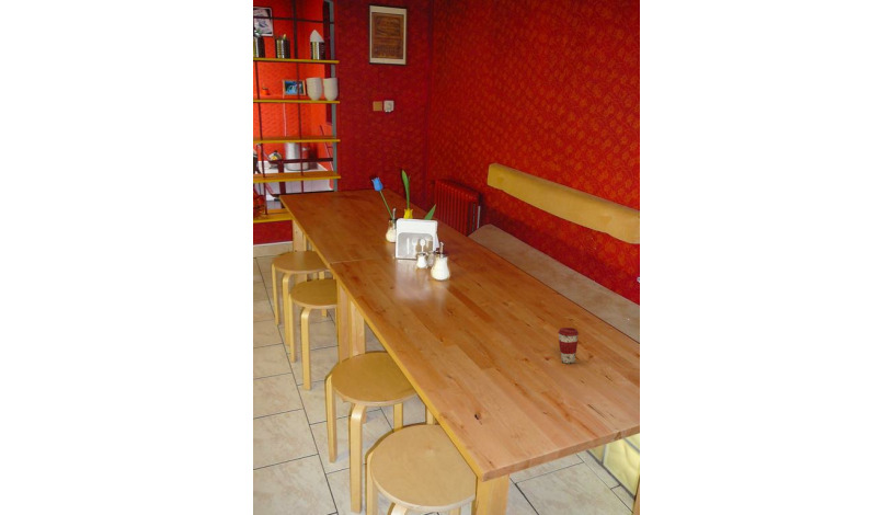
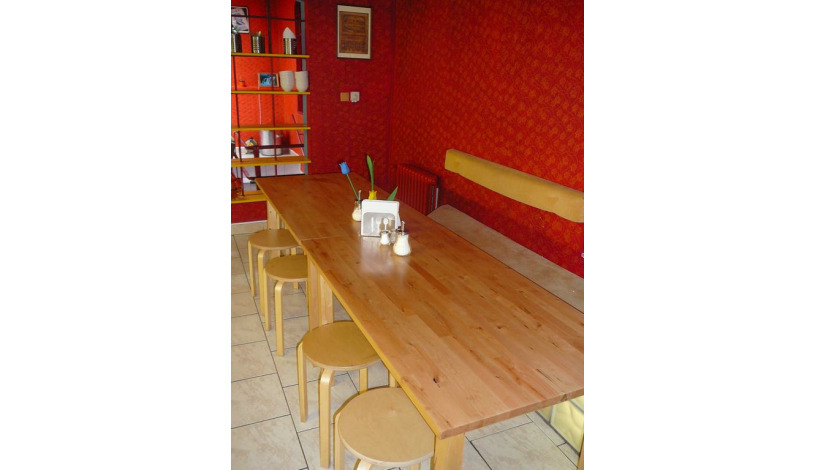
- coffee cup [557,327,580,364]
